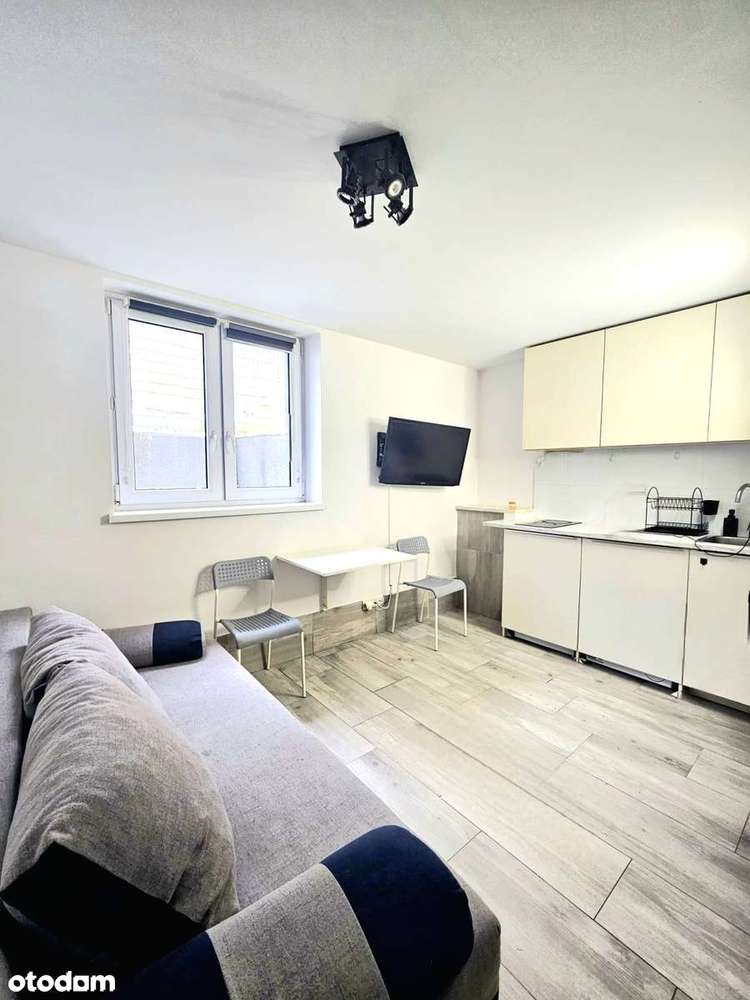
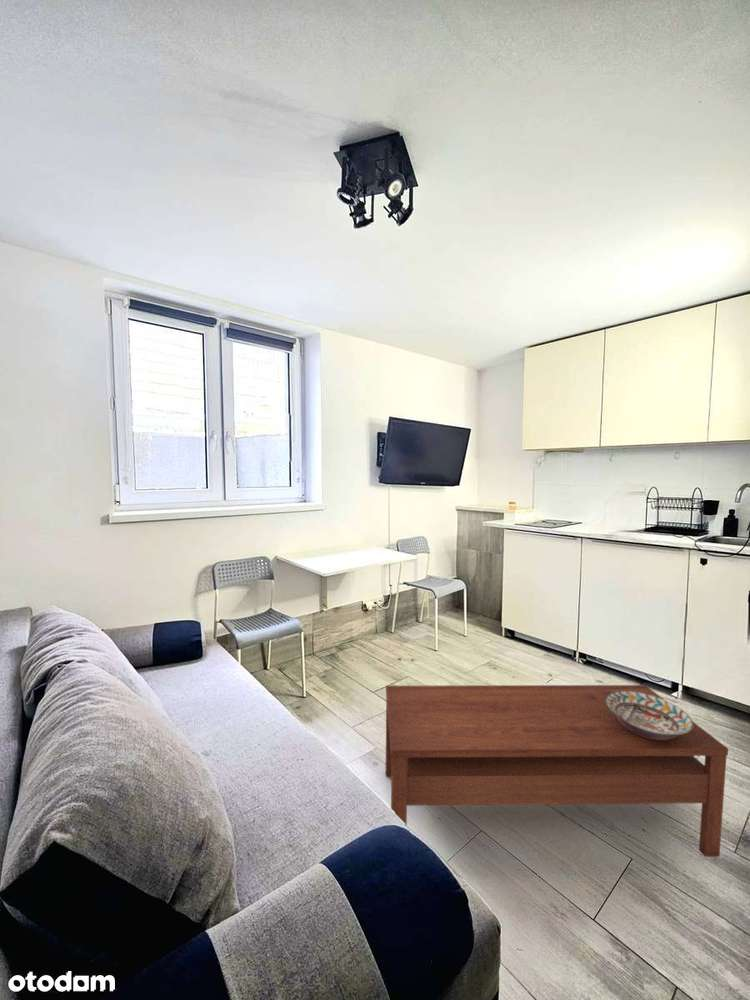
+ decorative bowl [605,691,694,740]
+ coffee table [385,684,729,858]
